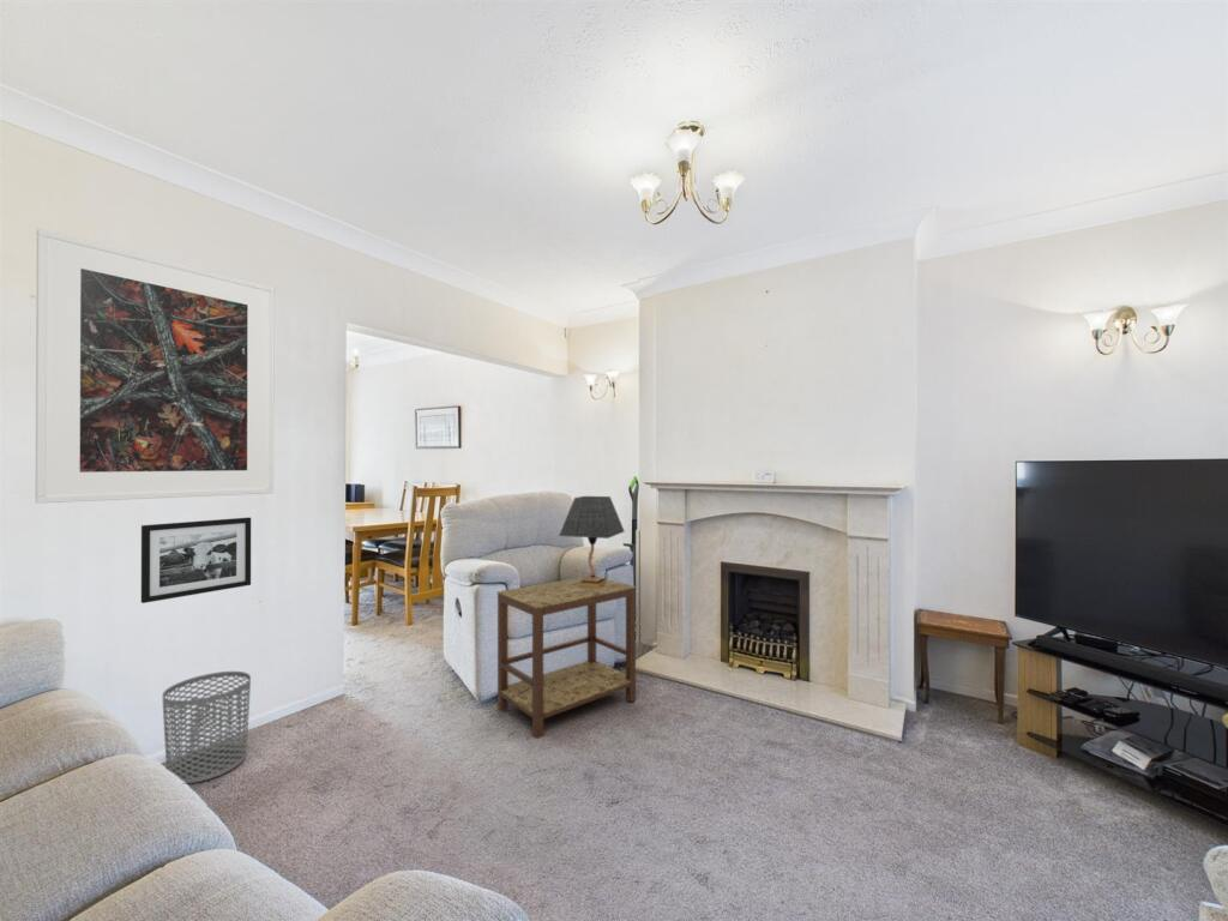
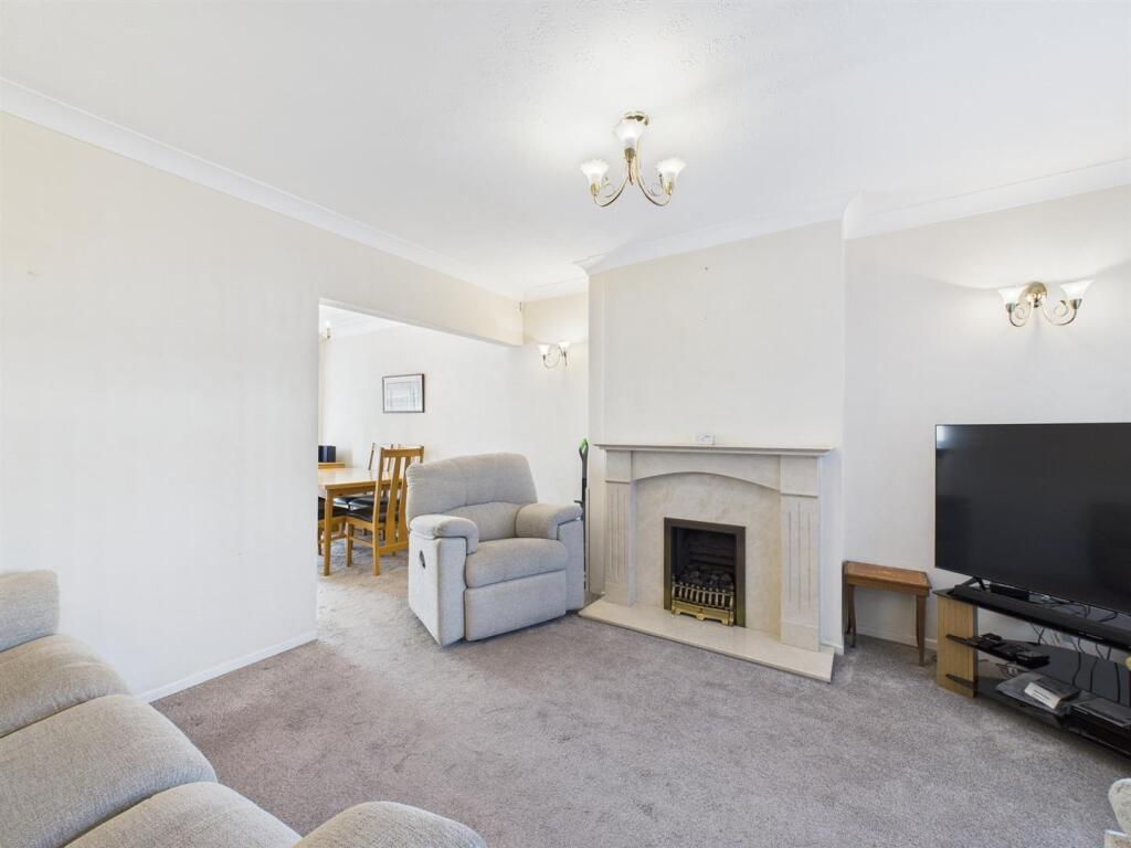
- side table [496,574,637,740]
- table lamp [558,495,626,588]
- waste bin [161,670,252,784]
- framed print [35,228,276,505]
- picture frame [140,516,252,604]
